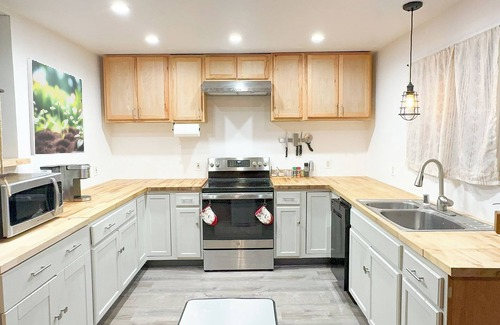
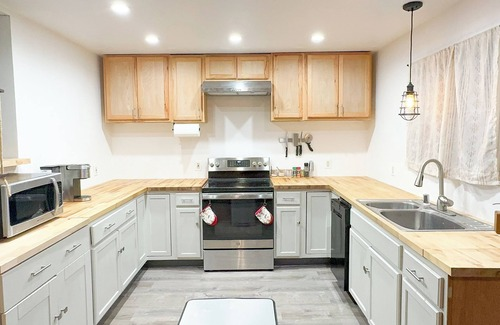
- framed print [26,57,86,156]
